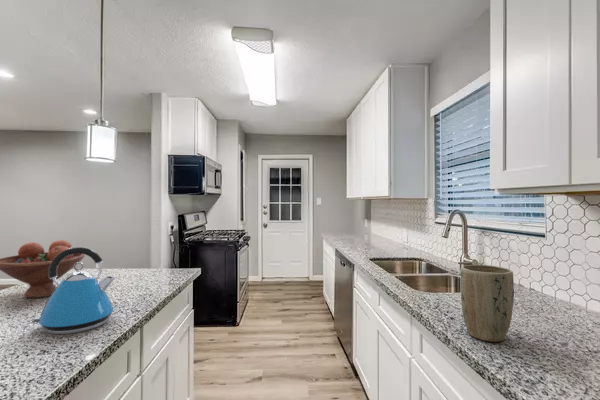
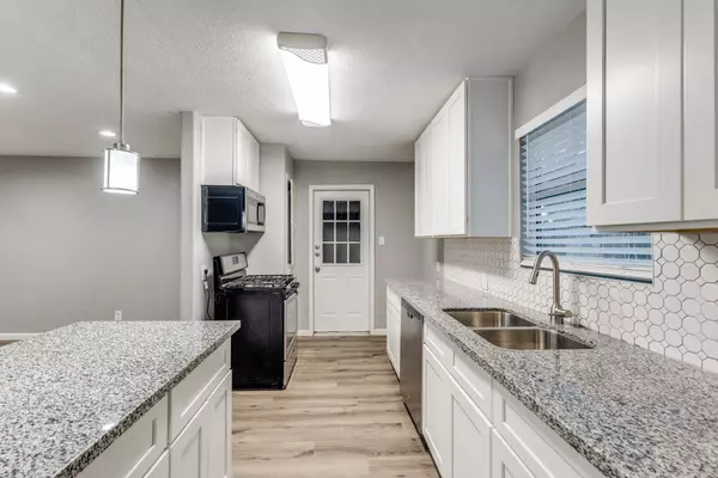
- plant pot [460,264,515,343]
- kettle [31,246,116,335]
- fruit bowl [0,239,86,299]
